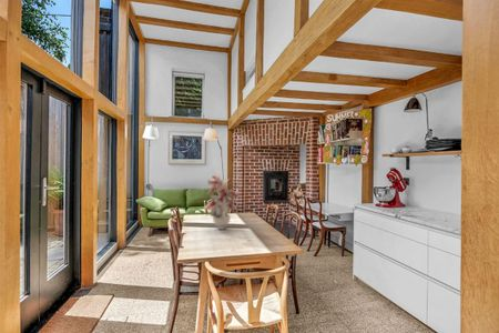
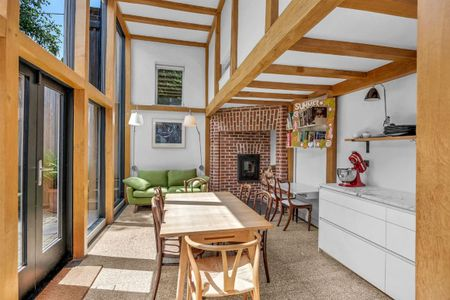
- bouquet [203,170,241,231]
